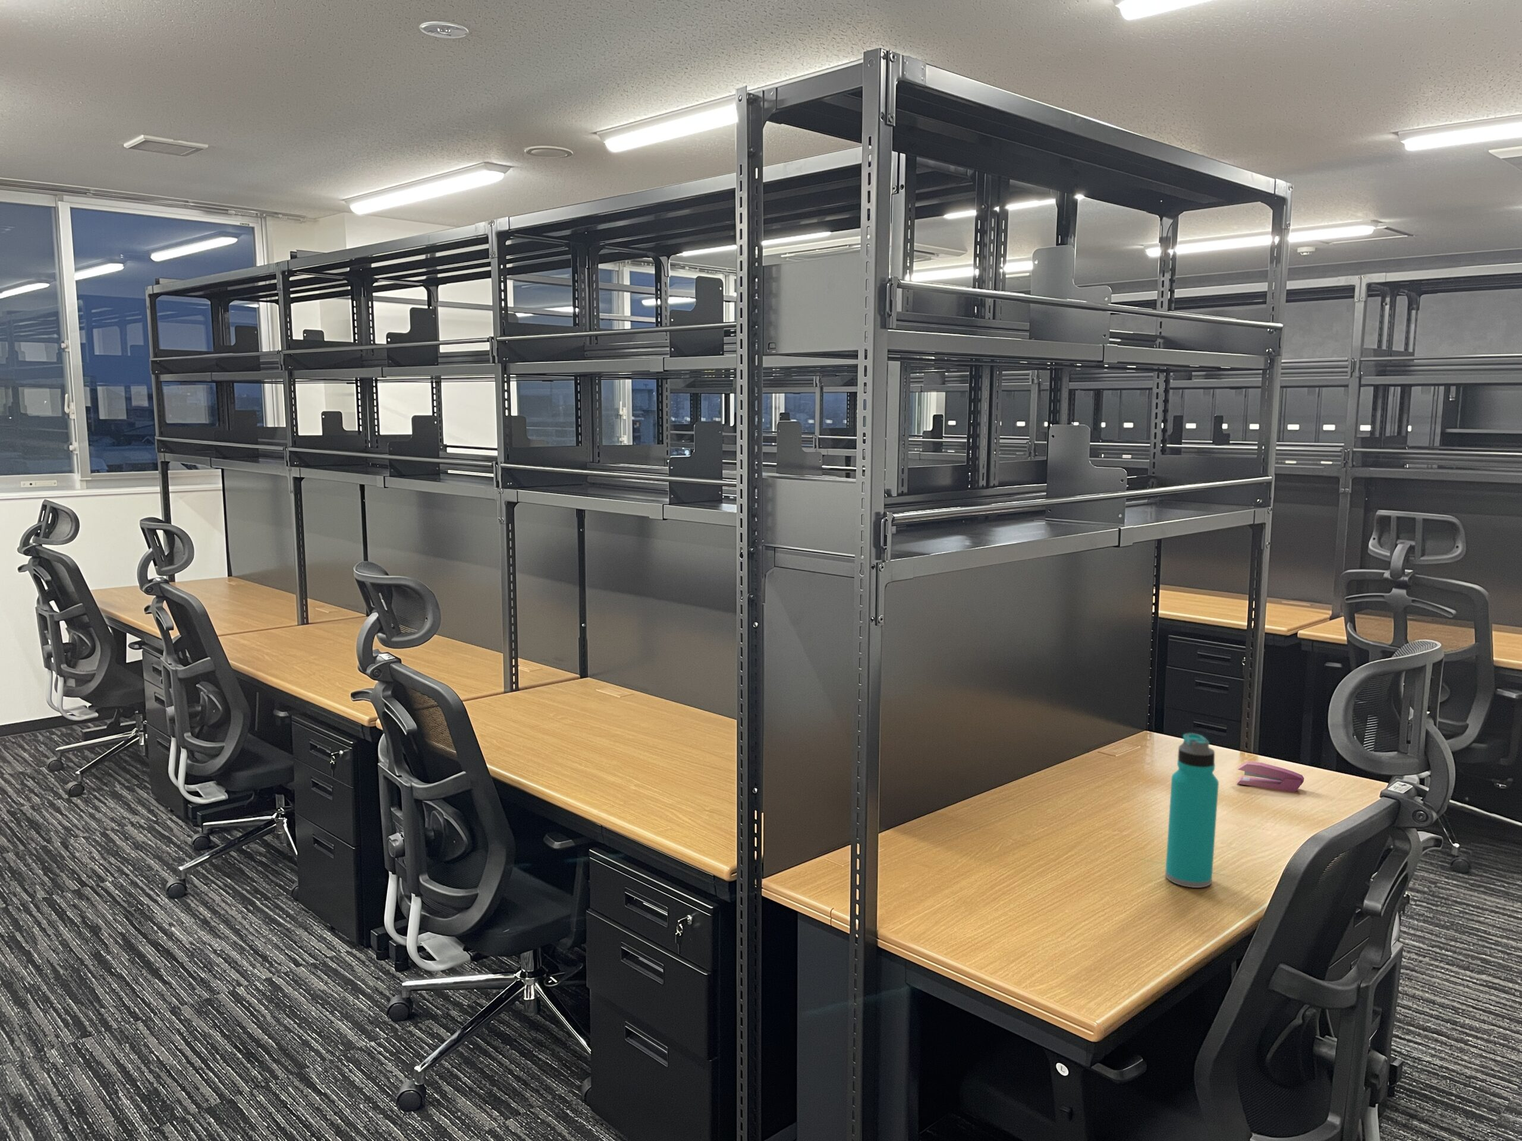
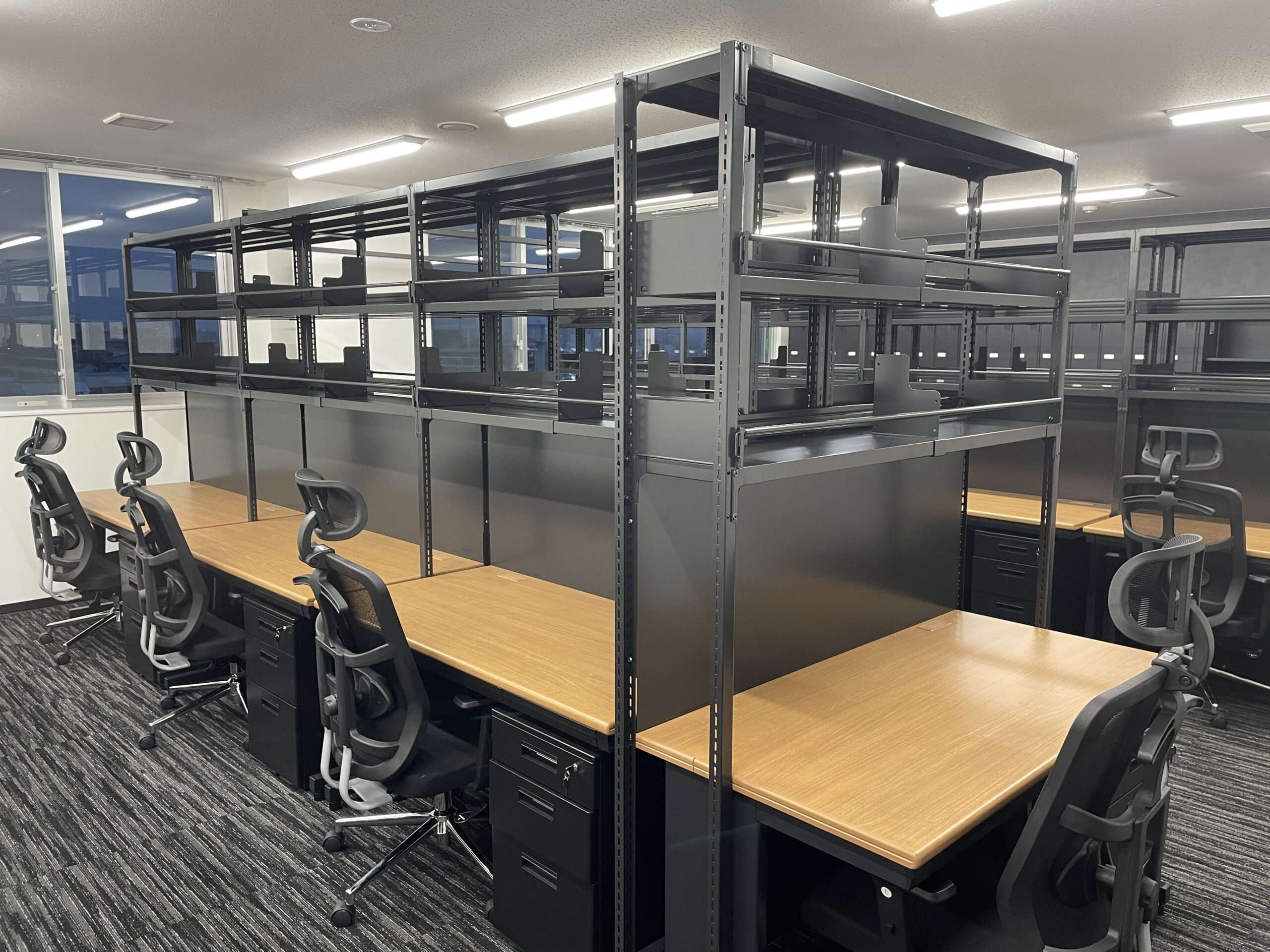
- stapler [1237,761,1304,792]
- water bottle [1165,732,1219,888]
